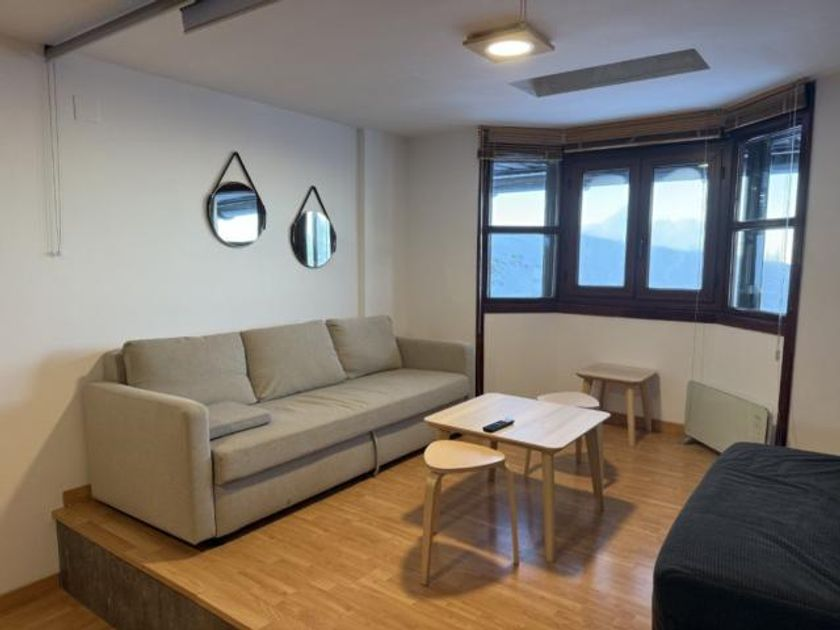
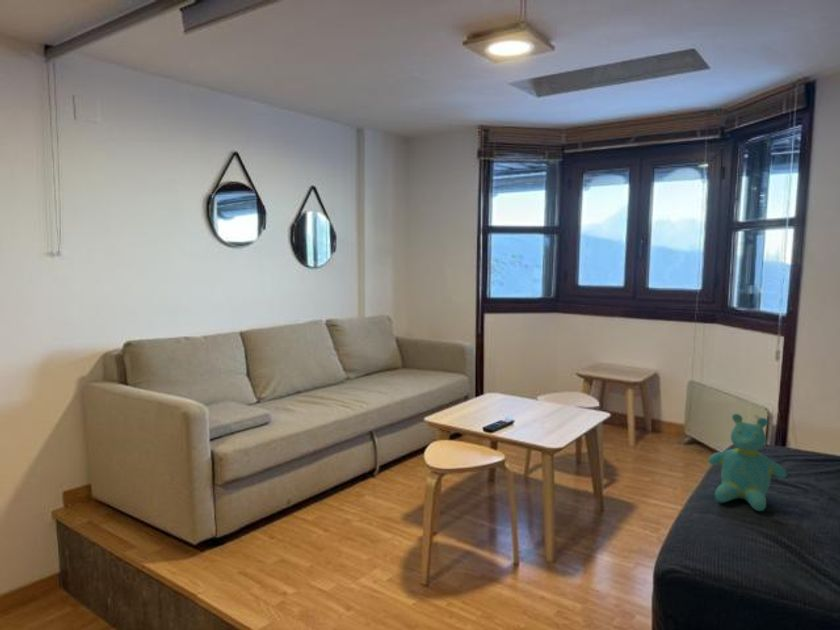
+ teddy bear [707,413,788,512]
